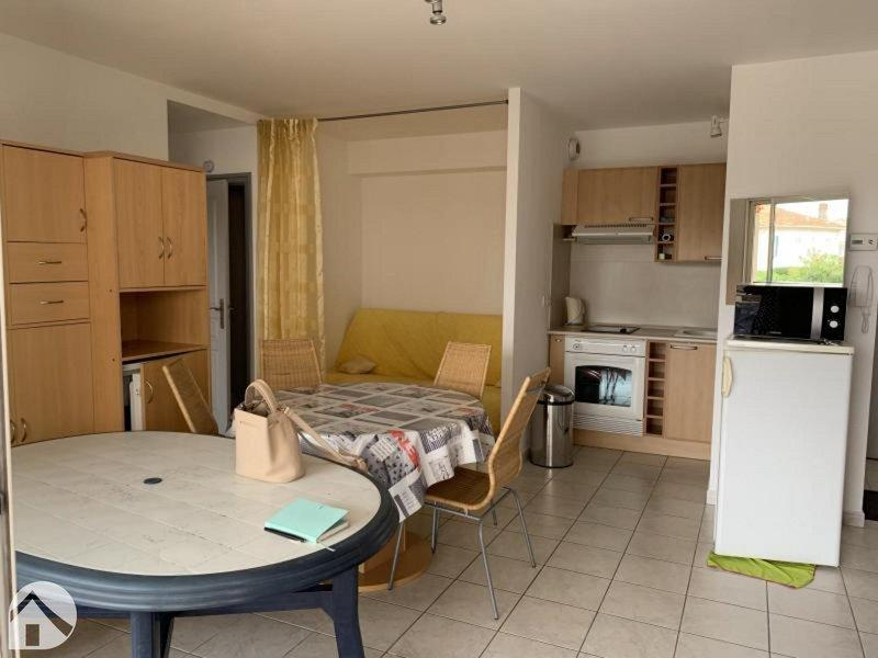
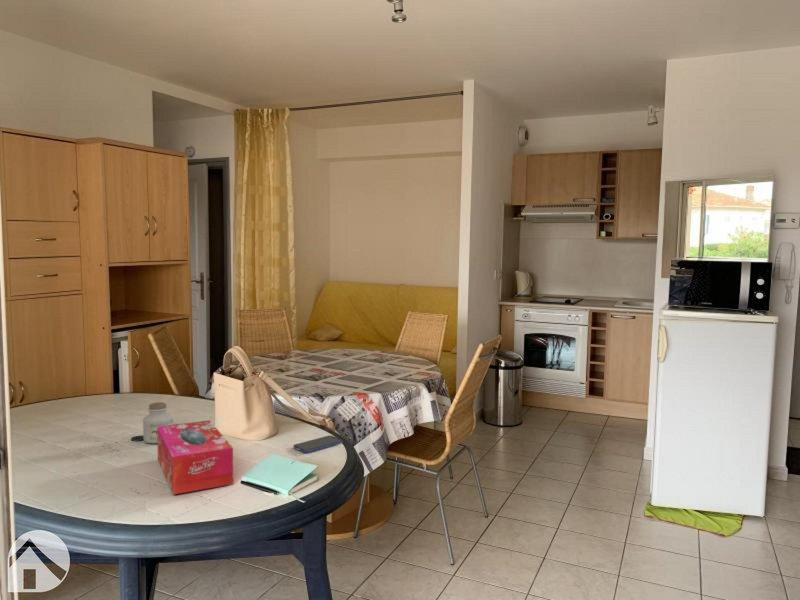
+ smartphone [293,435,344,454]
+ tissue box [156,419,234,496]
+ jar [142,401,174,444]
